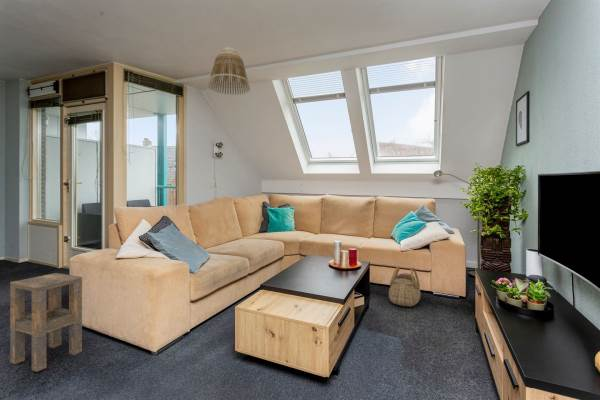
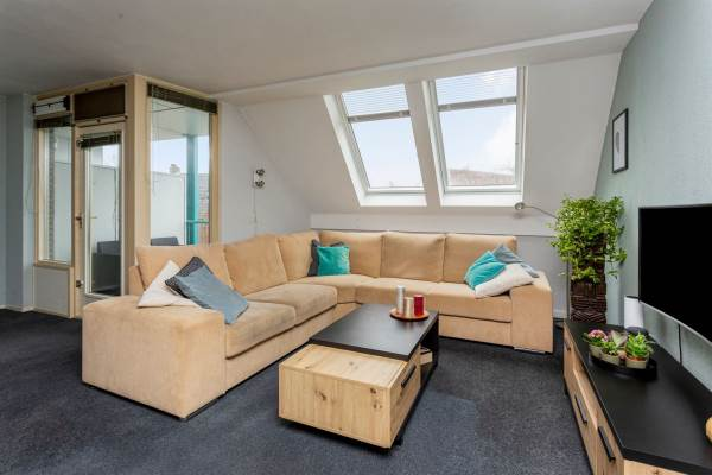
- lamp shade [207,47,251,96]
- side table [9,272,83,373]
- basket [388,265,421,307]
